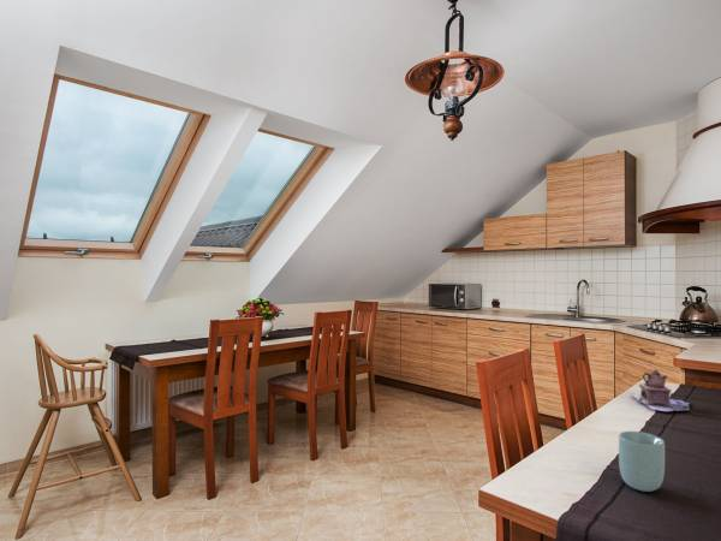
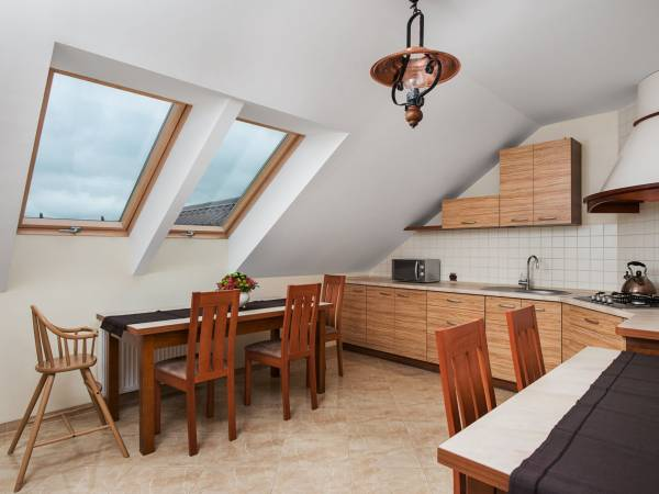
- cup [618,430,666,493]
- teapot [630,369,690,412]
